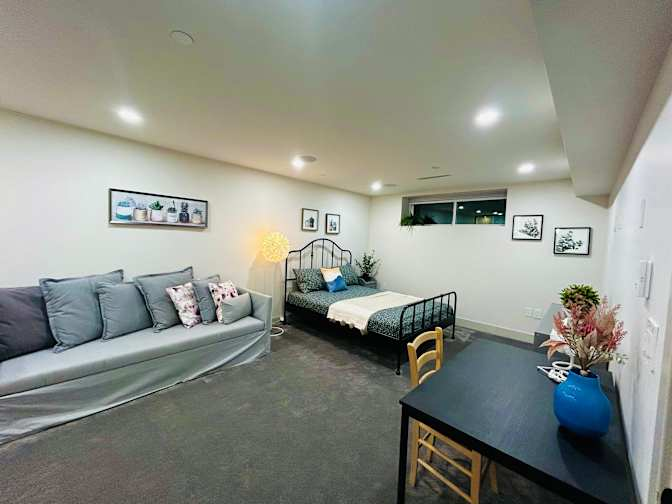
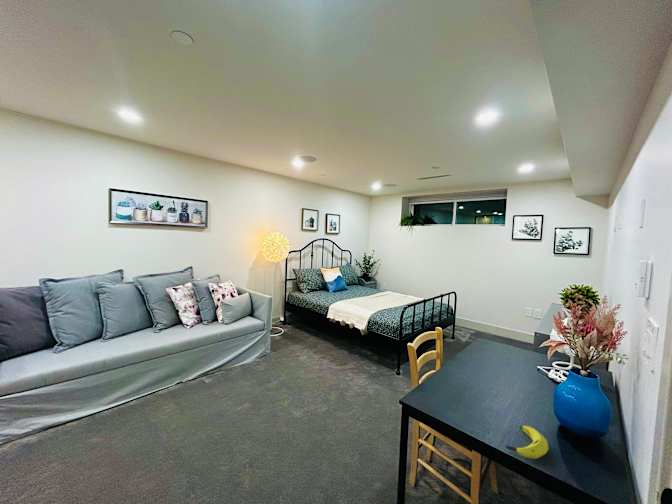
+ banana [505,425,550,460]
